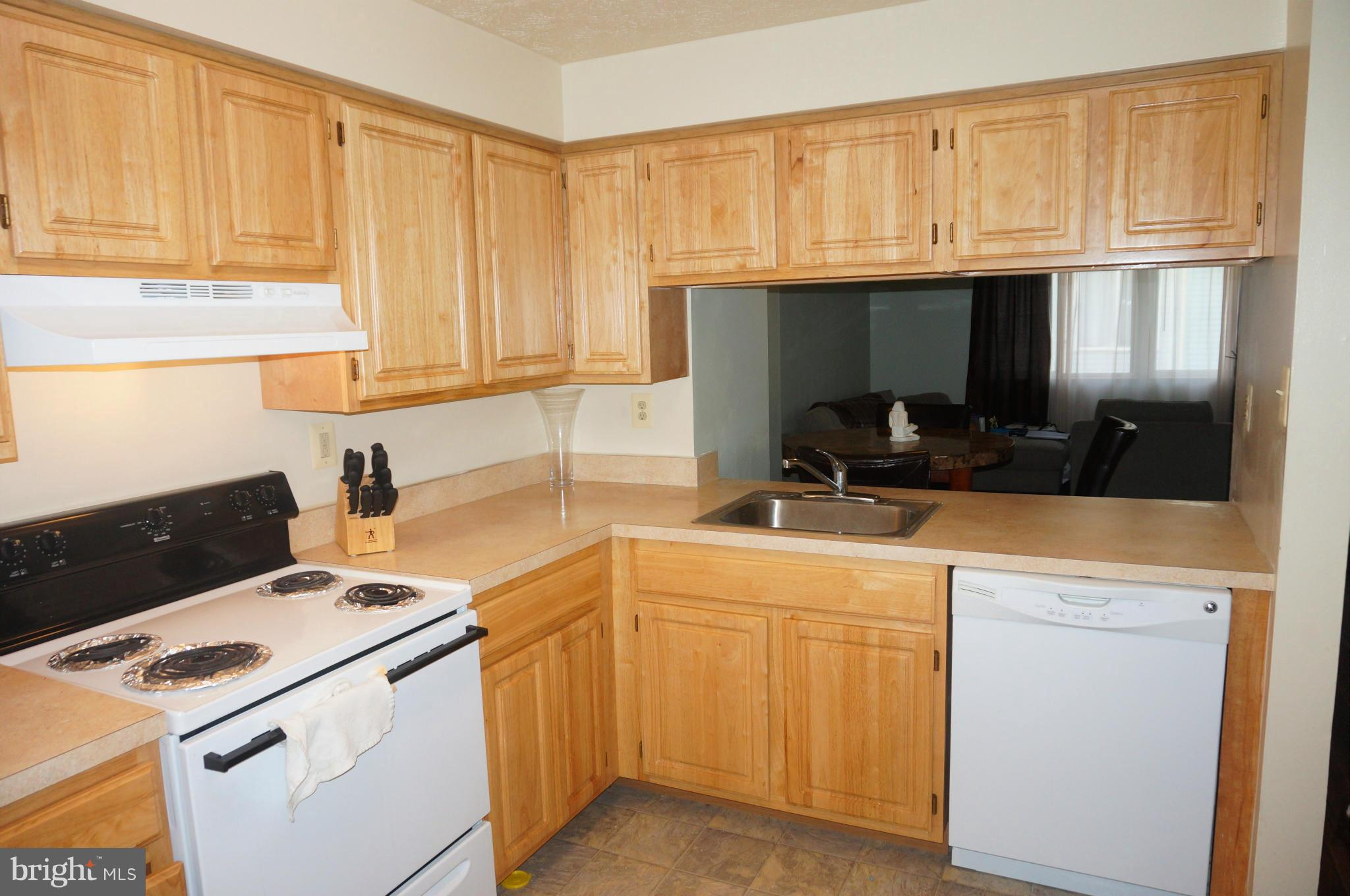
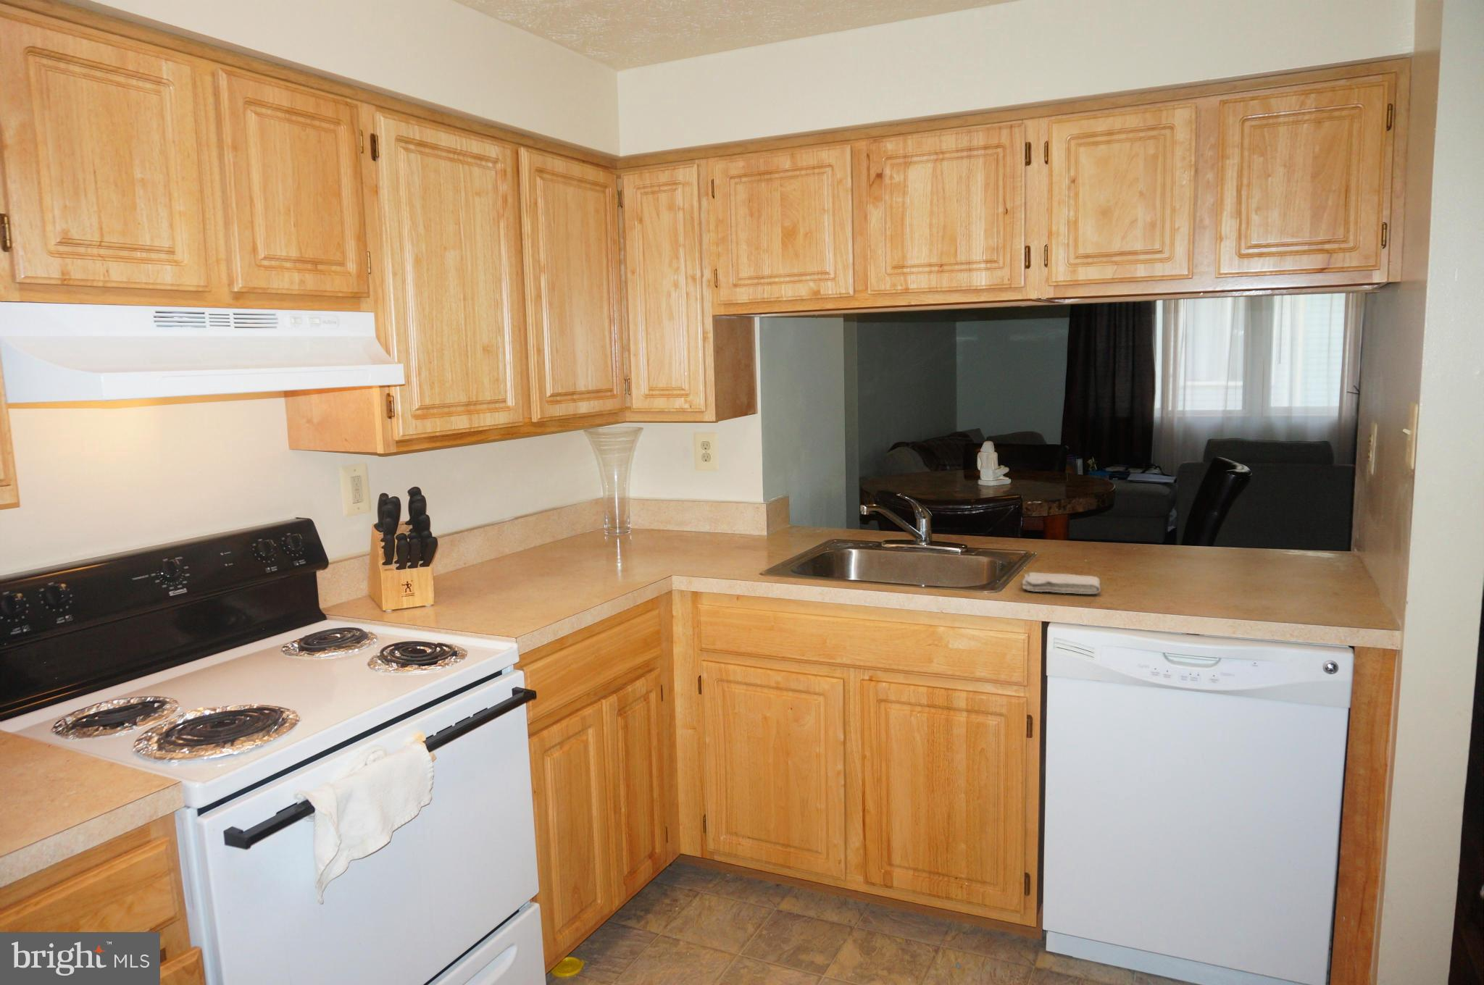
+ washcloth [1021,572,1101,595]
